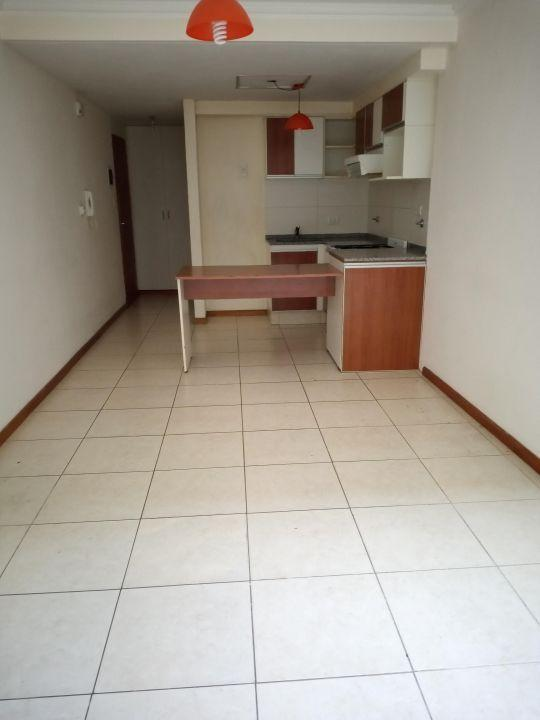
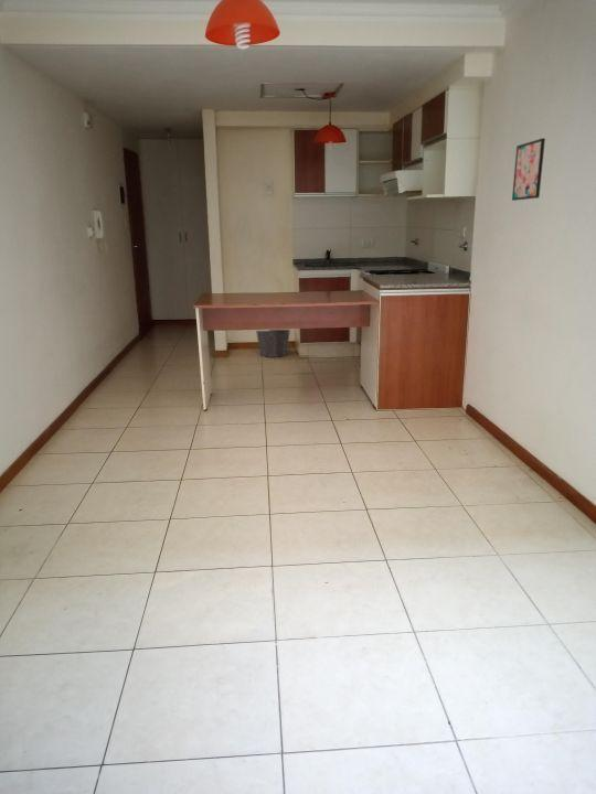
+ waste bin [255,329,291,358]
+ wall art [511,137,546,202]
